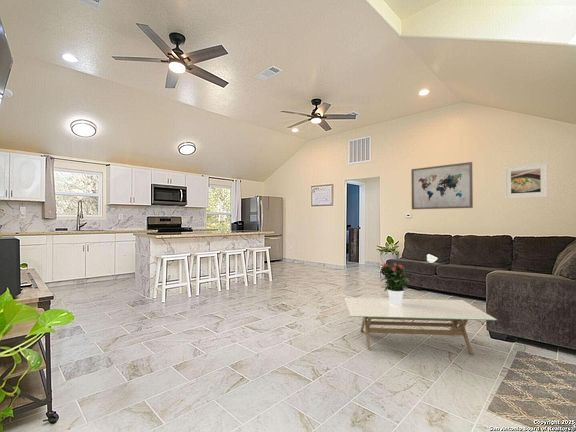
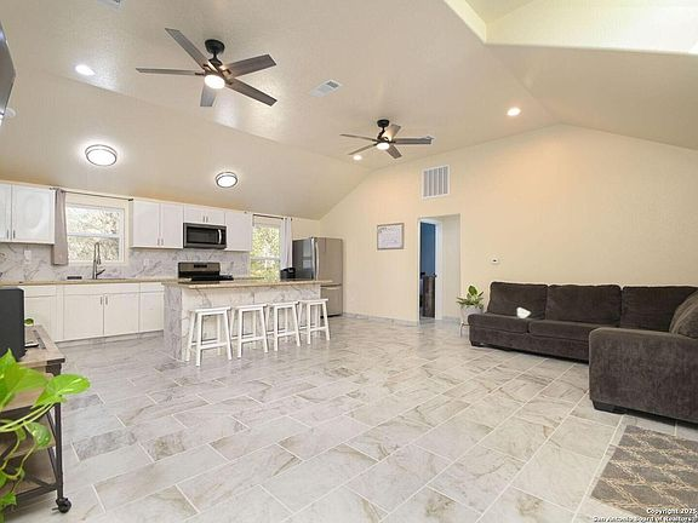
- wall art [410,161,474,210]
- coffee table [343,297,498,355]
- potted flower [378,262,411,305]
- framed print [504,161,549,200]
